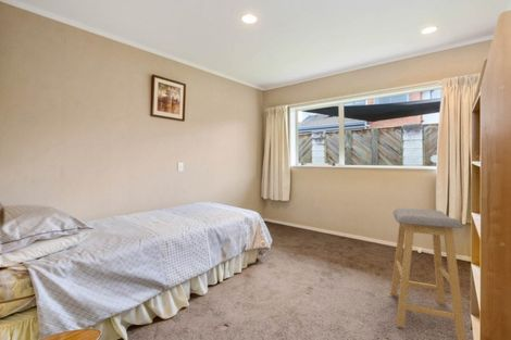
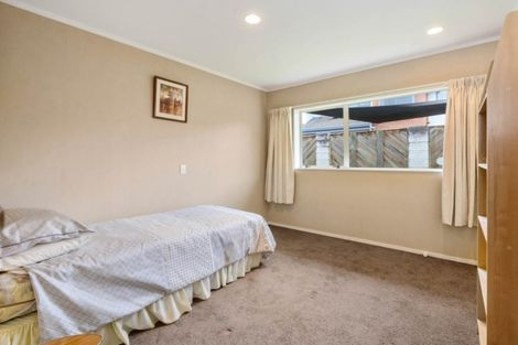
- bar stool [389,207,468,340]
